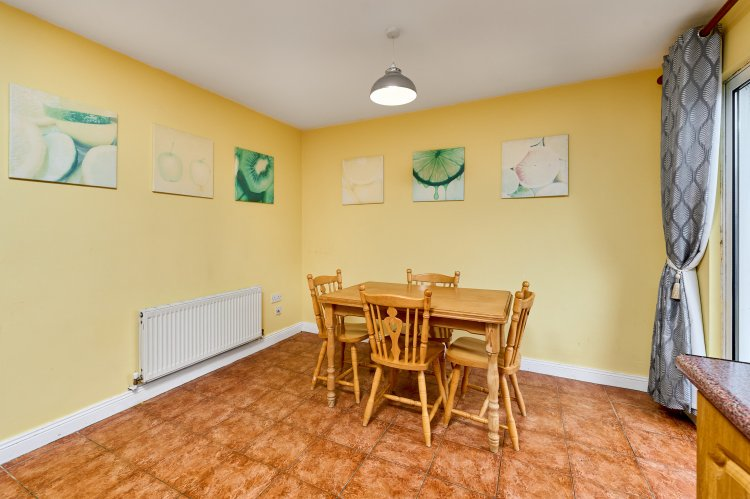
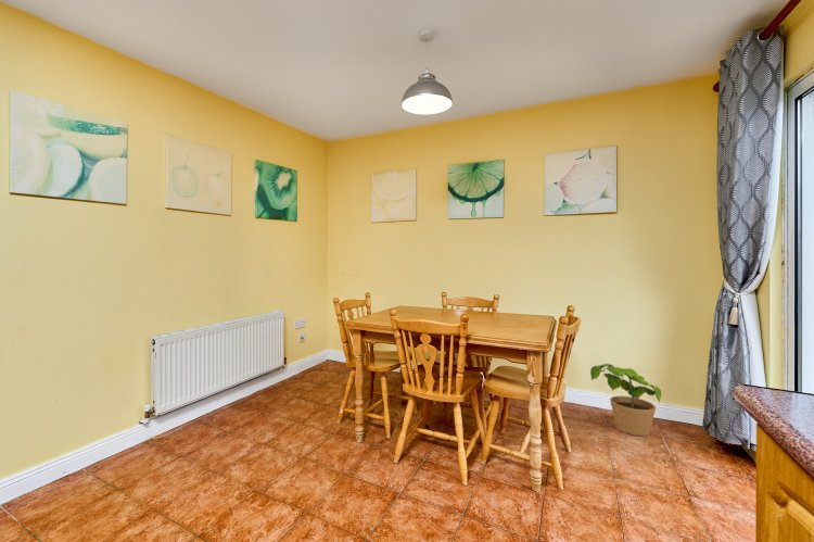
+ potted plant [589,363,662,437]
